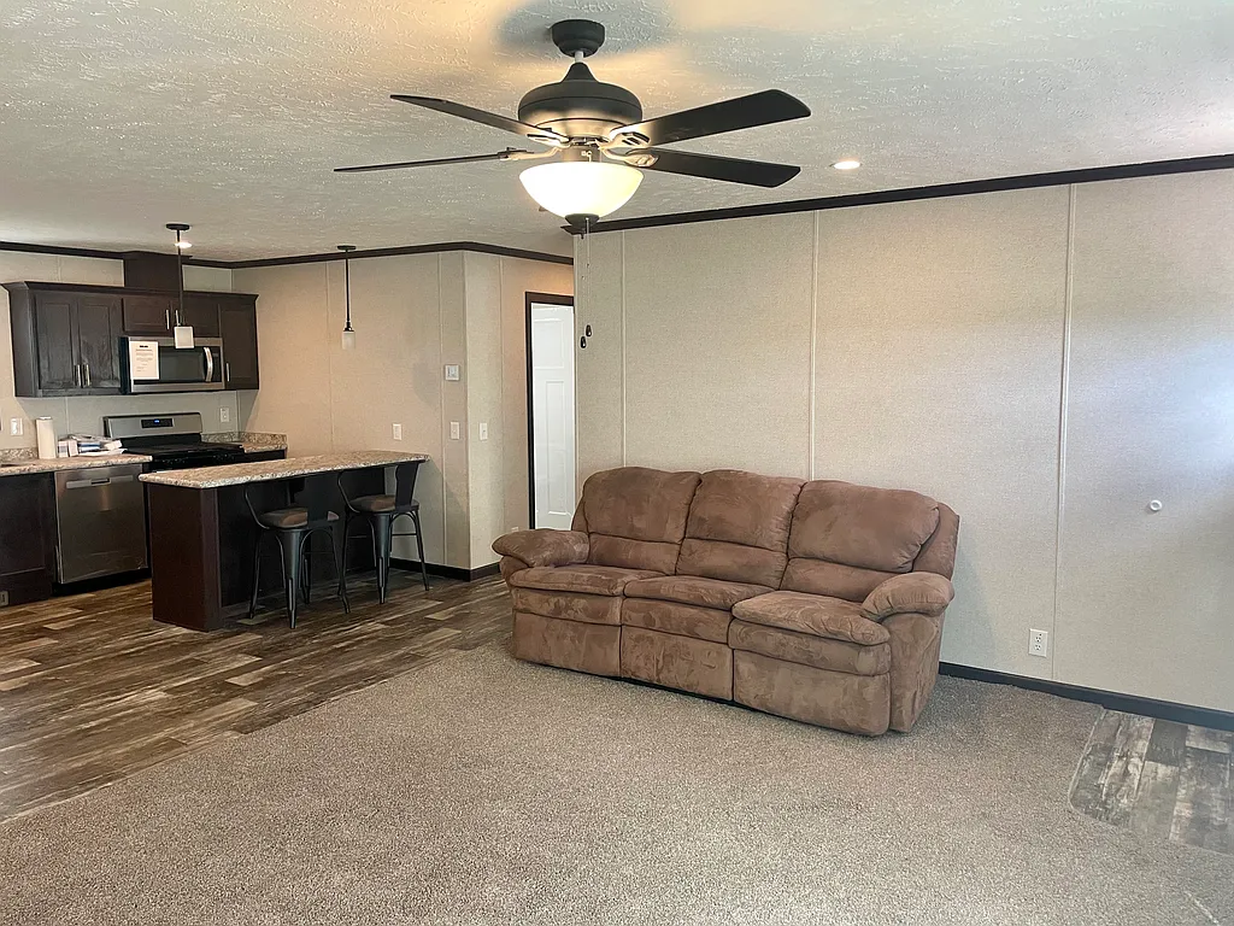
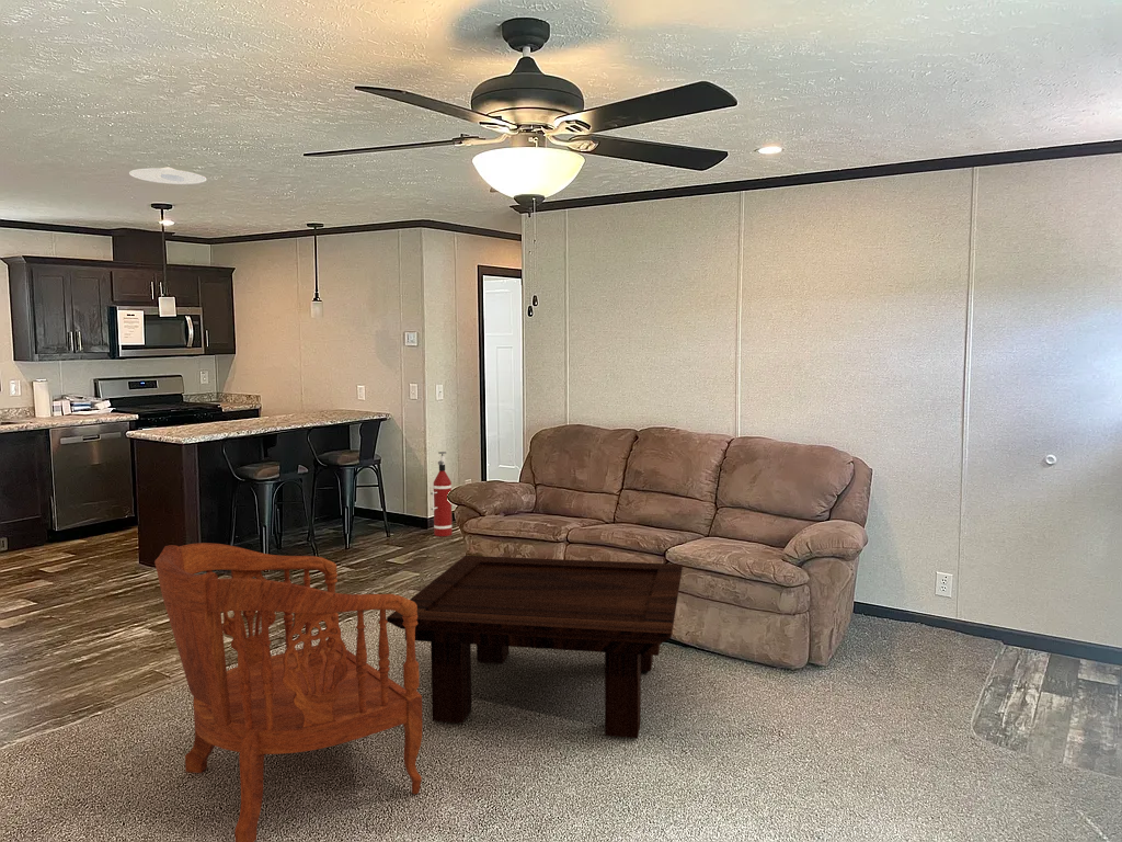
+ armchair [153,542,423,842]
+ fire extinguisher [430,451,454,537]
+ recessed light [128,166,208,185]
+ coffee table [386,555,684,739]
